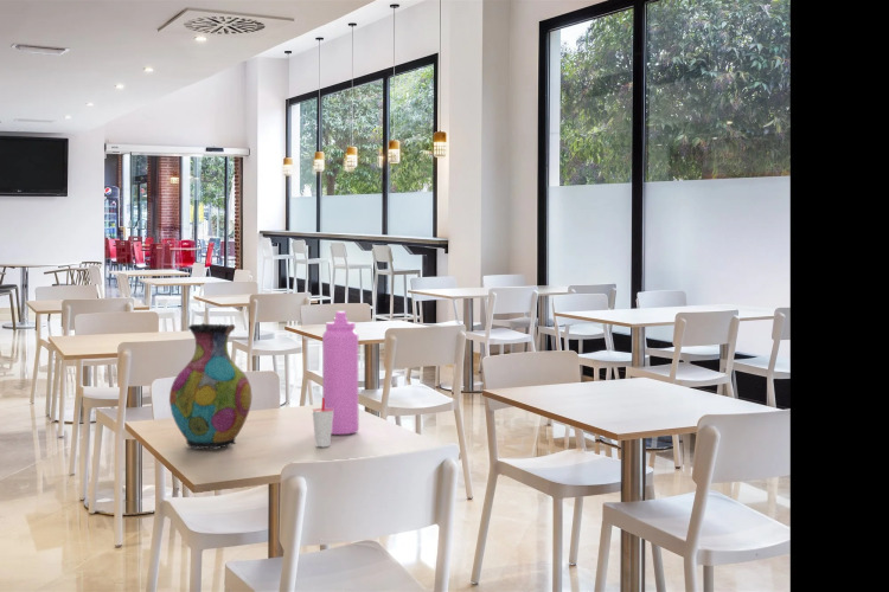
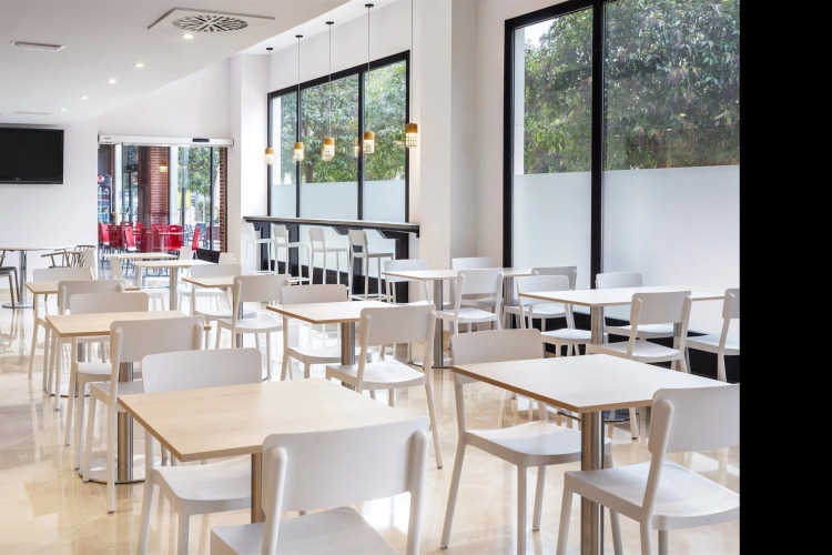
- water bottle [321,310,360,436]
- cup [311,397,333,448]
- vase [168,322,252,450]
